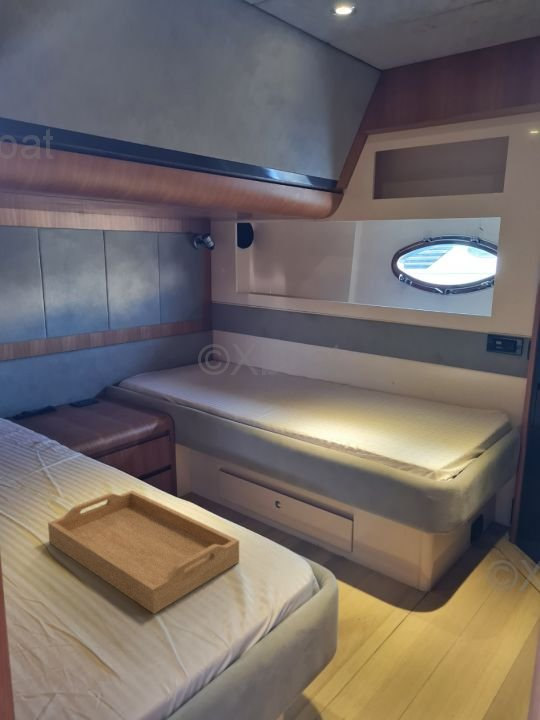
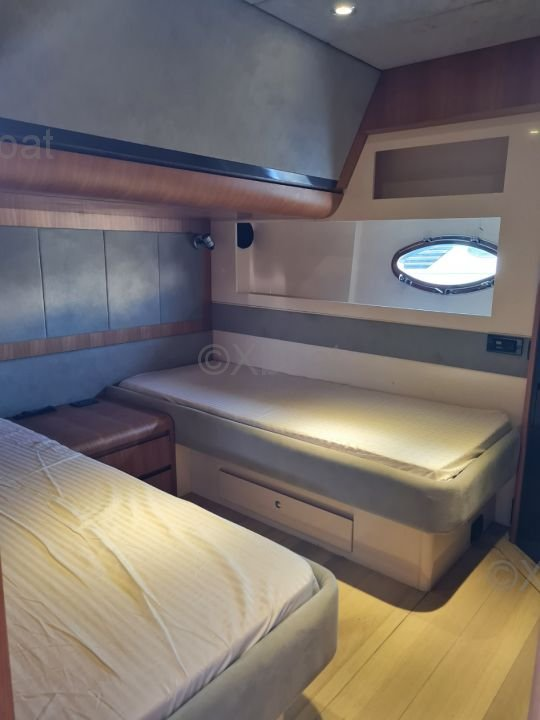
- serving tray [47,489,240,615]
